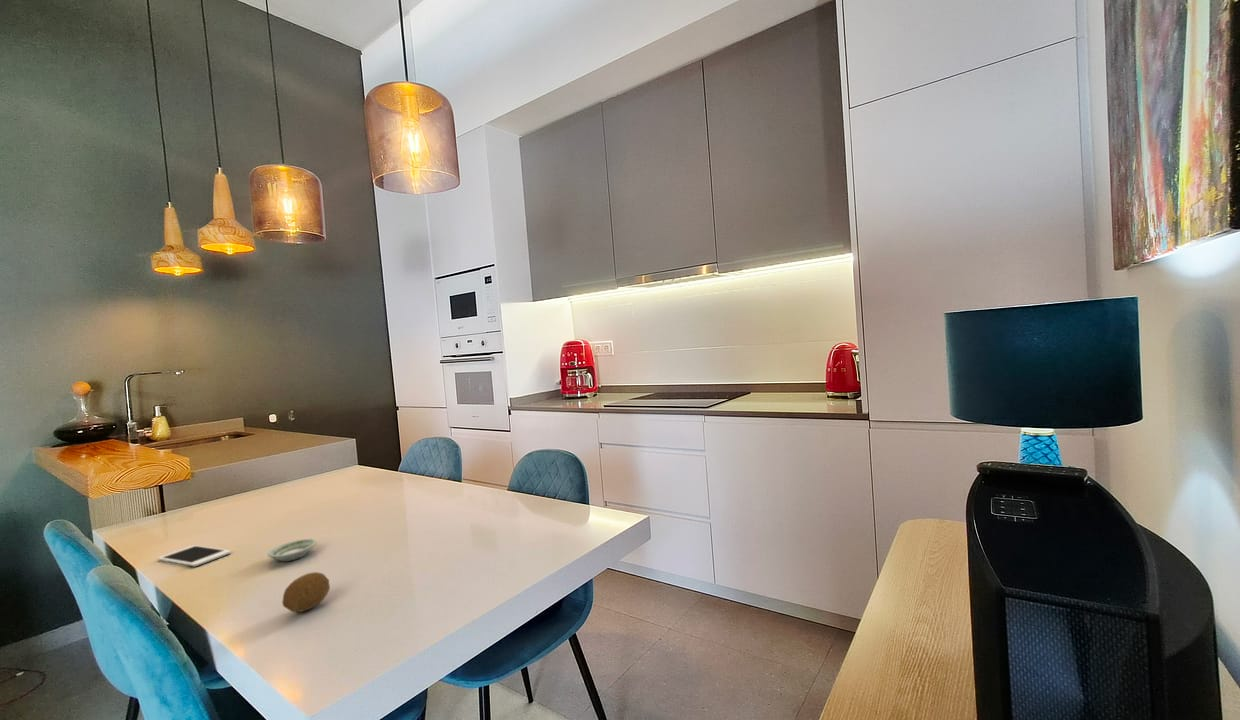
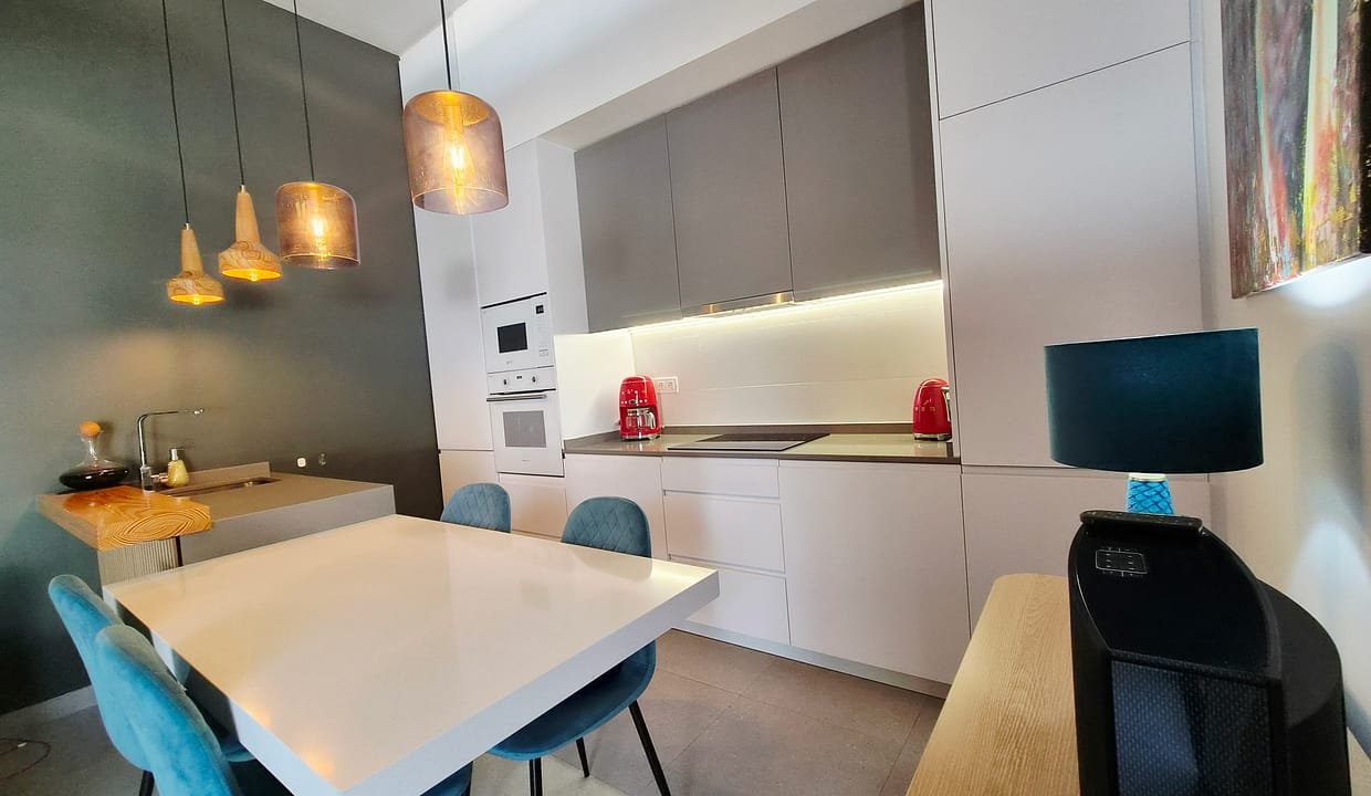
- cell phone [156,544,232,567]
- saucer [267,538,317,562]
- fruit [281,571,331,613]
